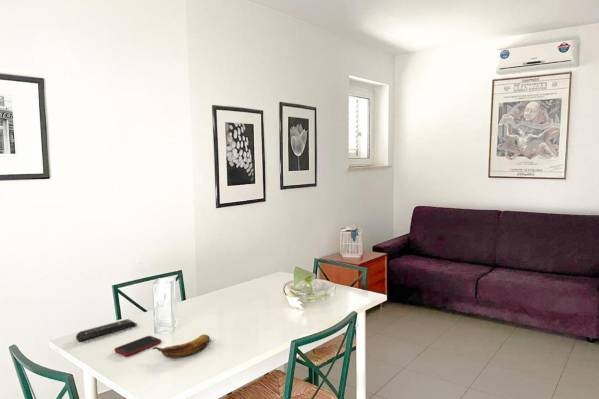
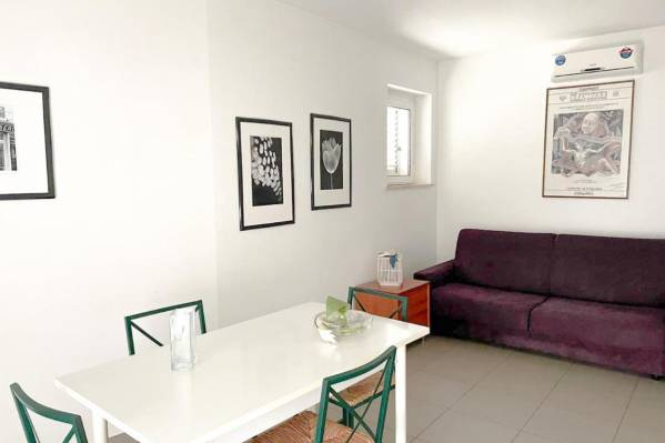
- cell phone [113,335,162,357]
- banana [151,333,211,358]
- remote control [75,318,138,342]
